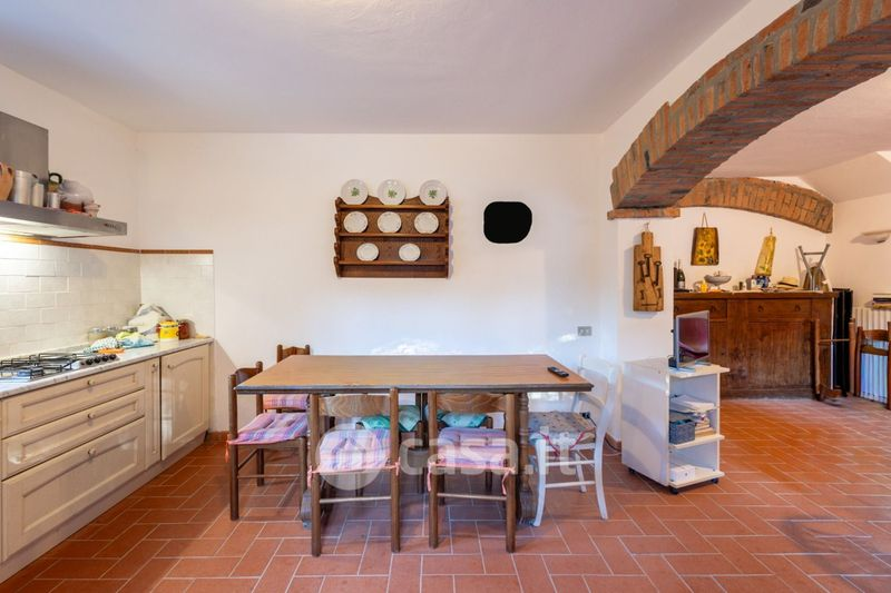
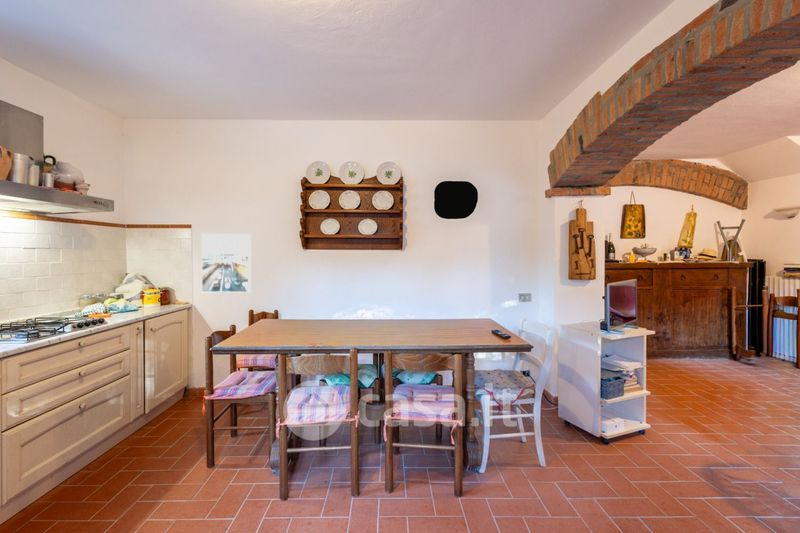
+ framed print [200,233,252,294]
